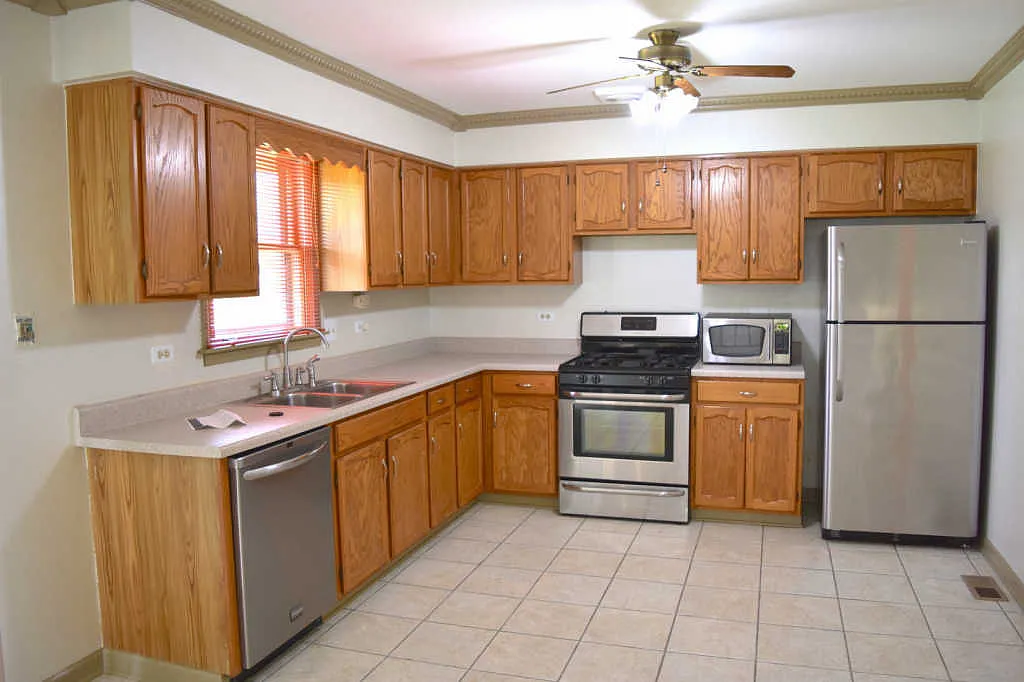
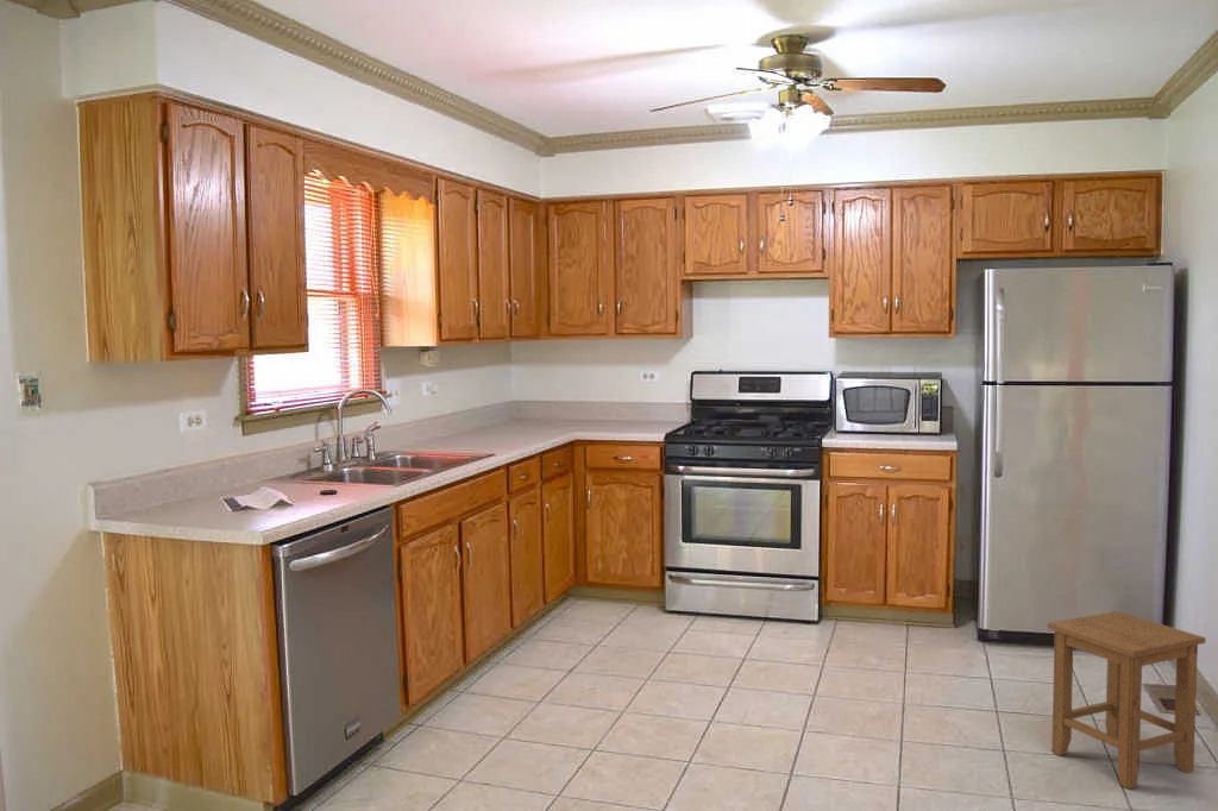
+ stool [1047,610,1207,791]
